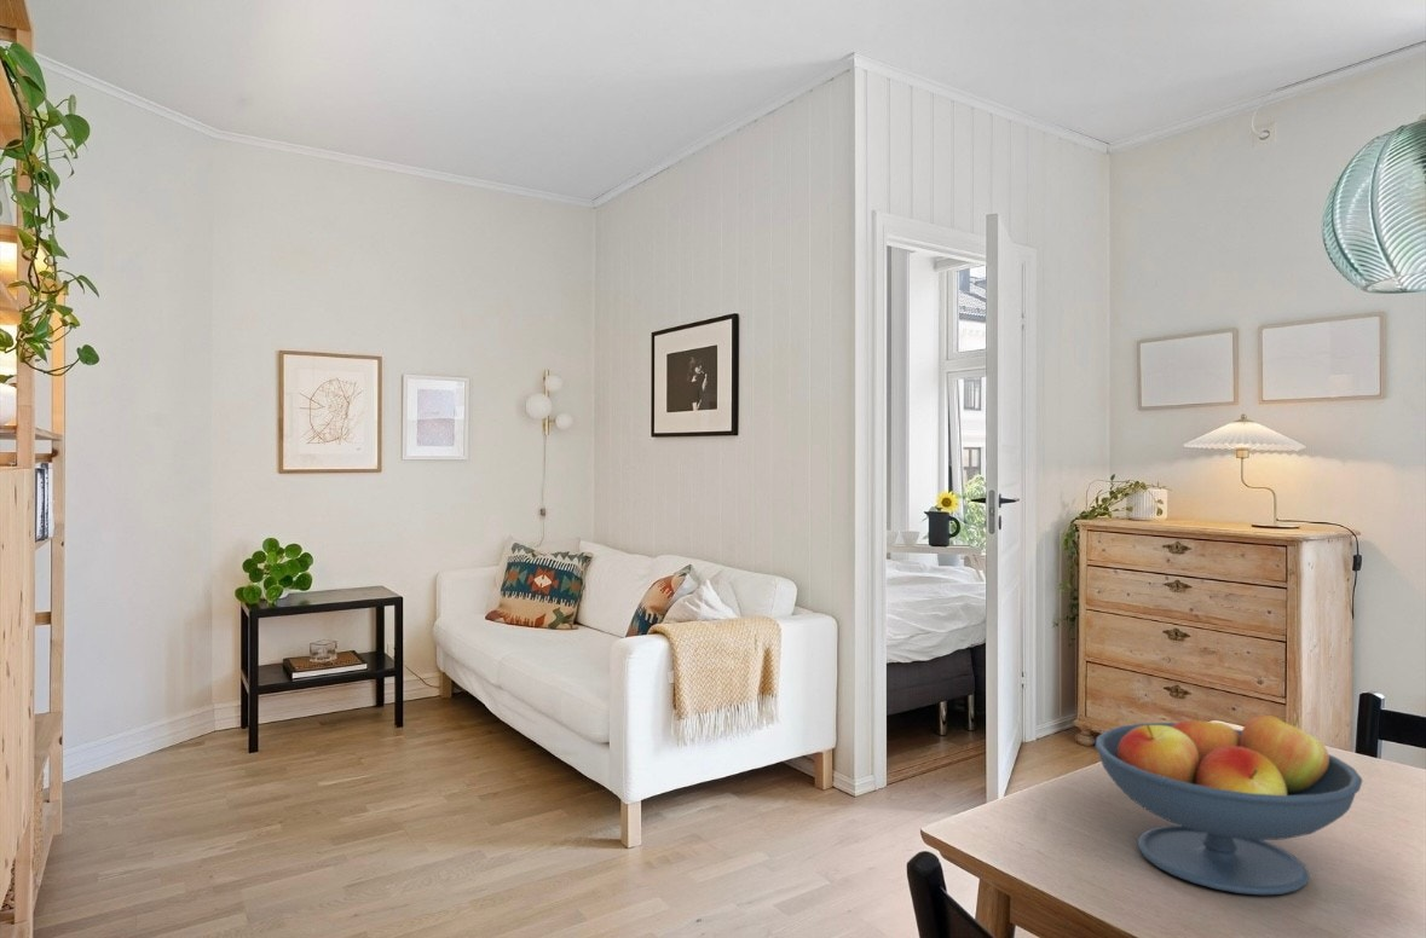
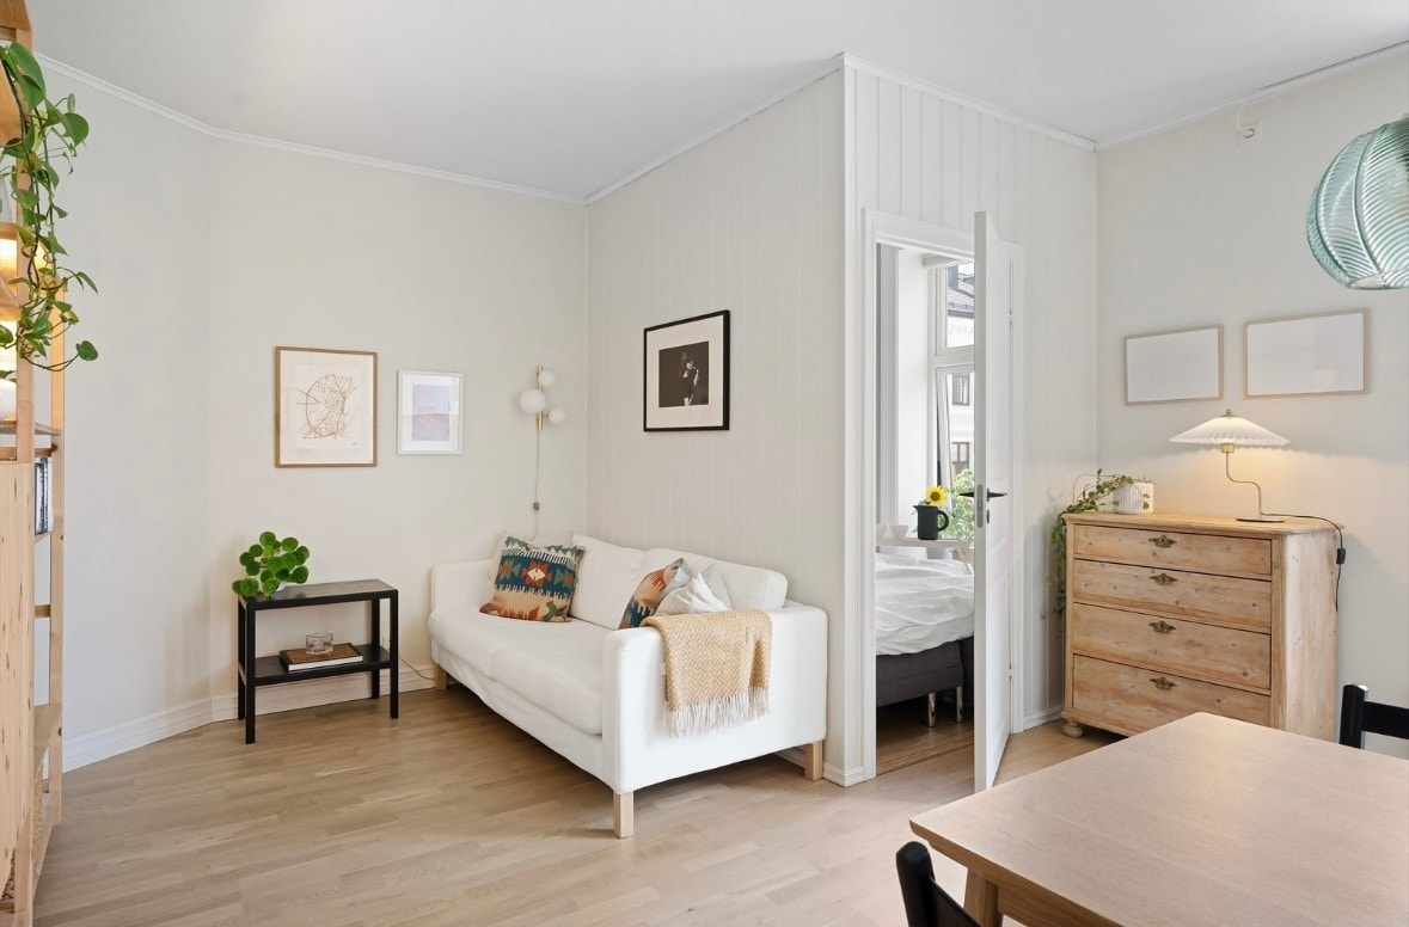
- fruit bowl [1095,711,1363,896]
